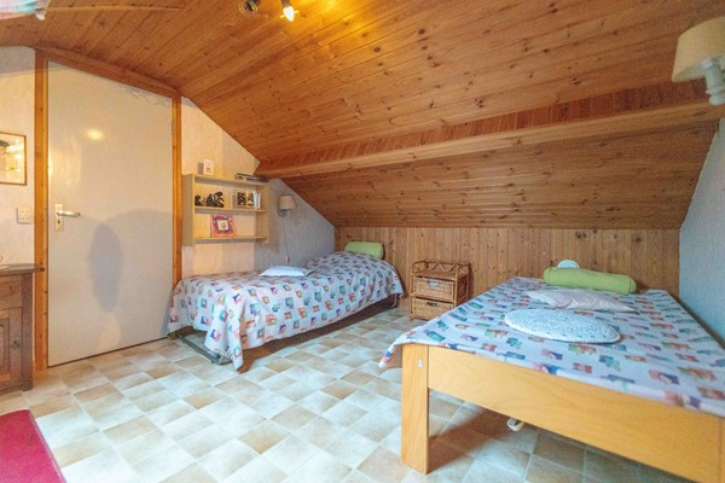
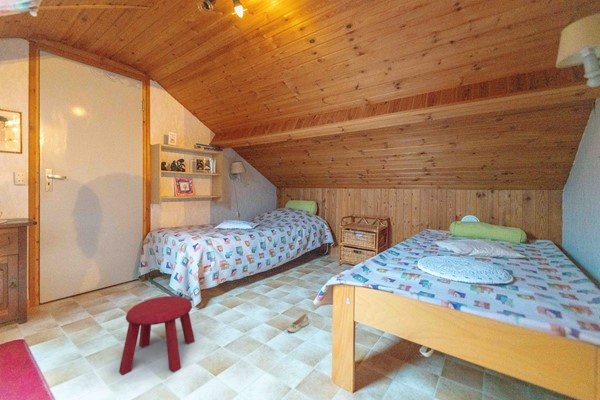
+ stool [118,295,196,376]
+ shoe [286,313,309,333]
